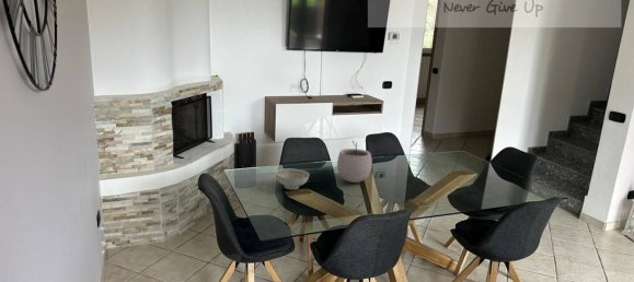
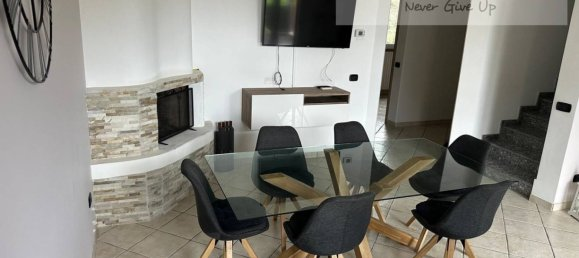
- plant pot [336,140,373,184]
- decorative bowl [275,167,311,190]
